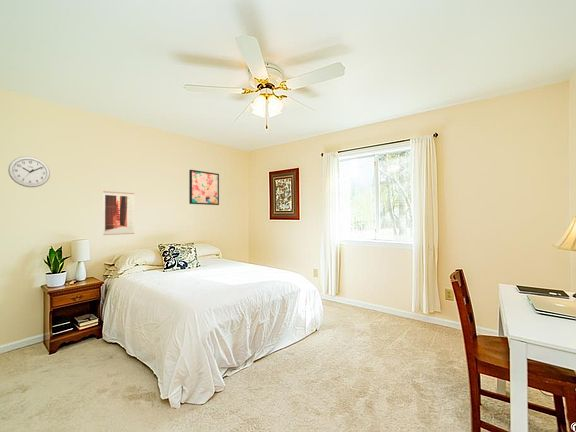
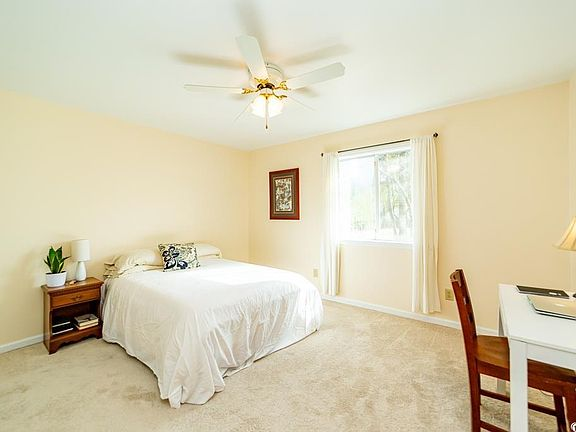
- wall art [102,190,135,236]
- wall clock [7,156,51,188]
- wall art [188,169,220,206]
